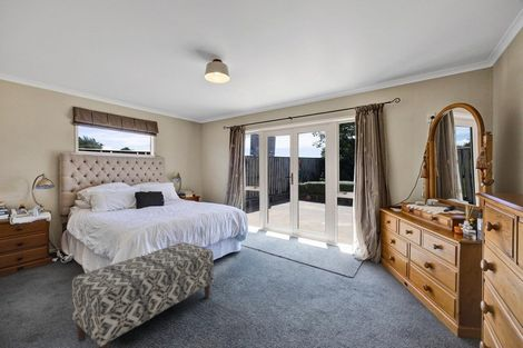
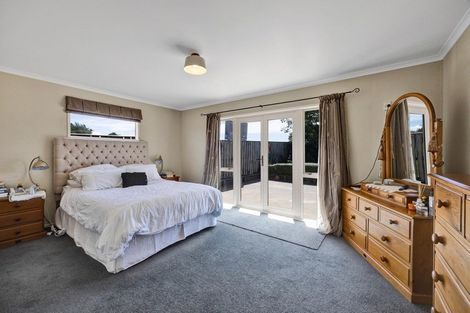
- bench [71,241,215,348]
